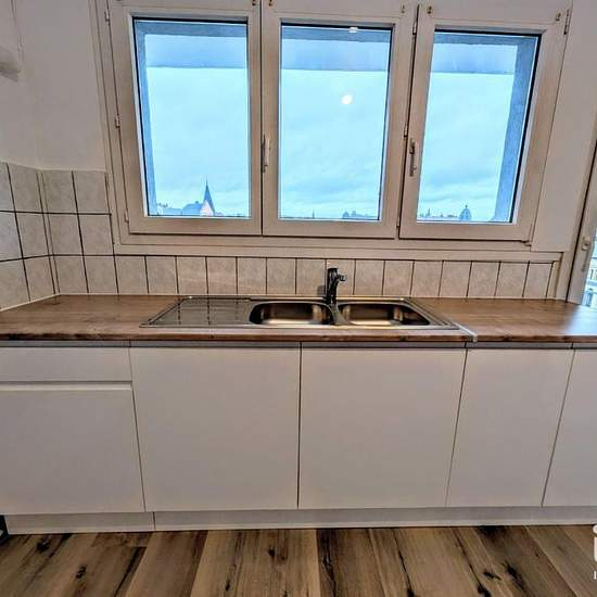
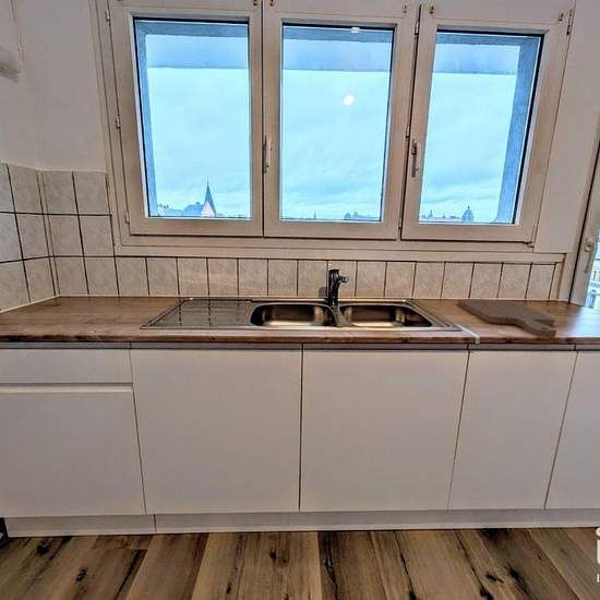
+ cutting board [457,298,557,338]
